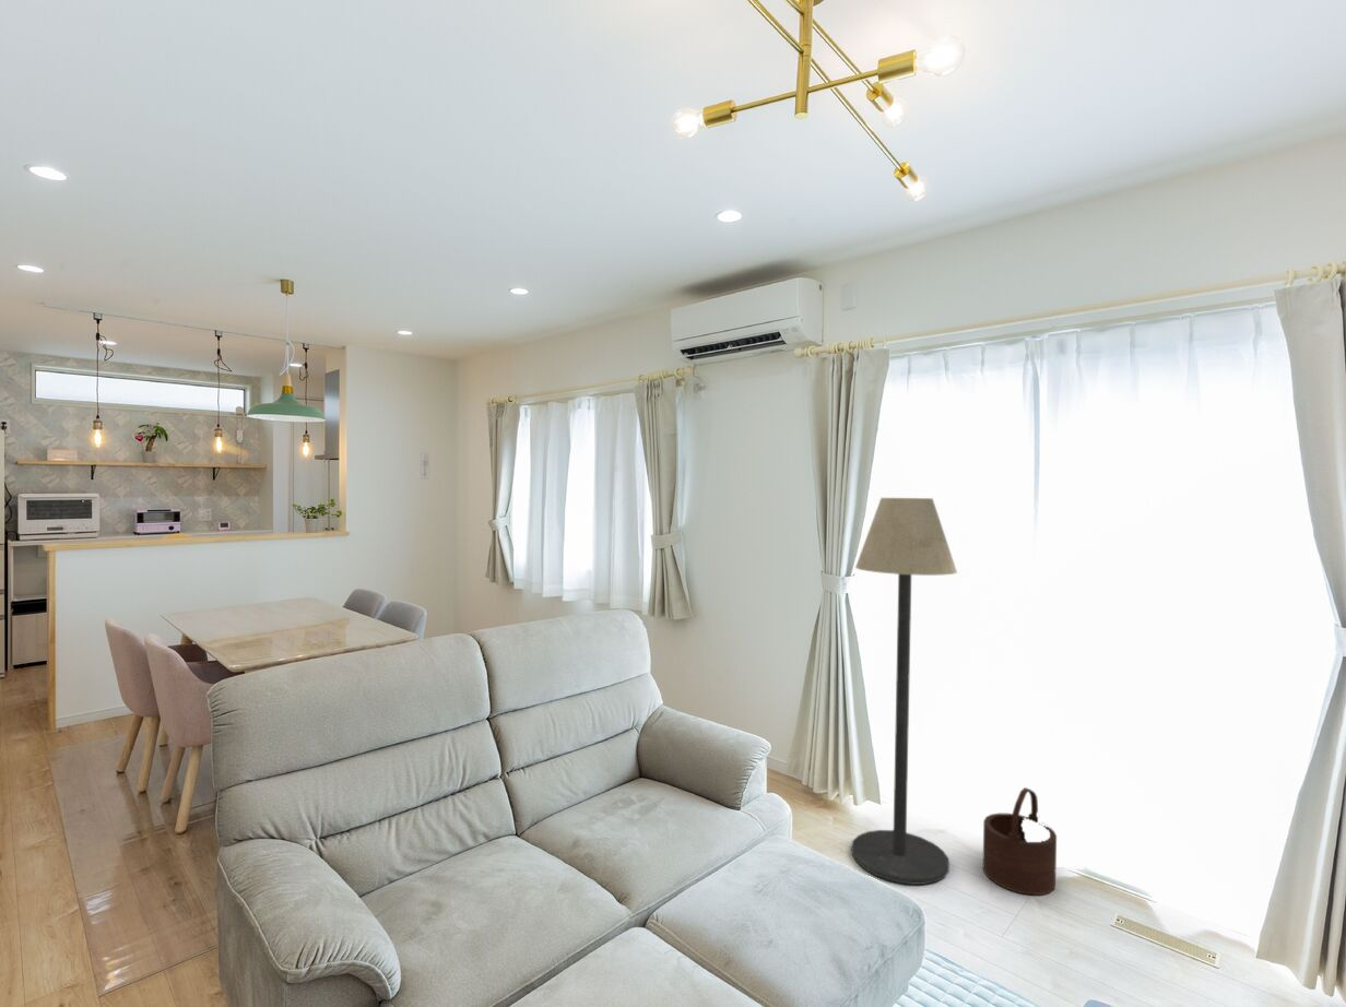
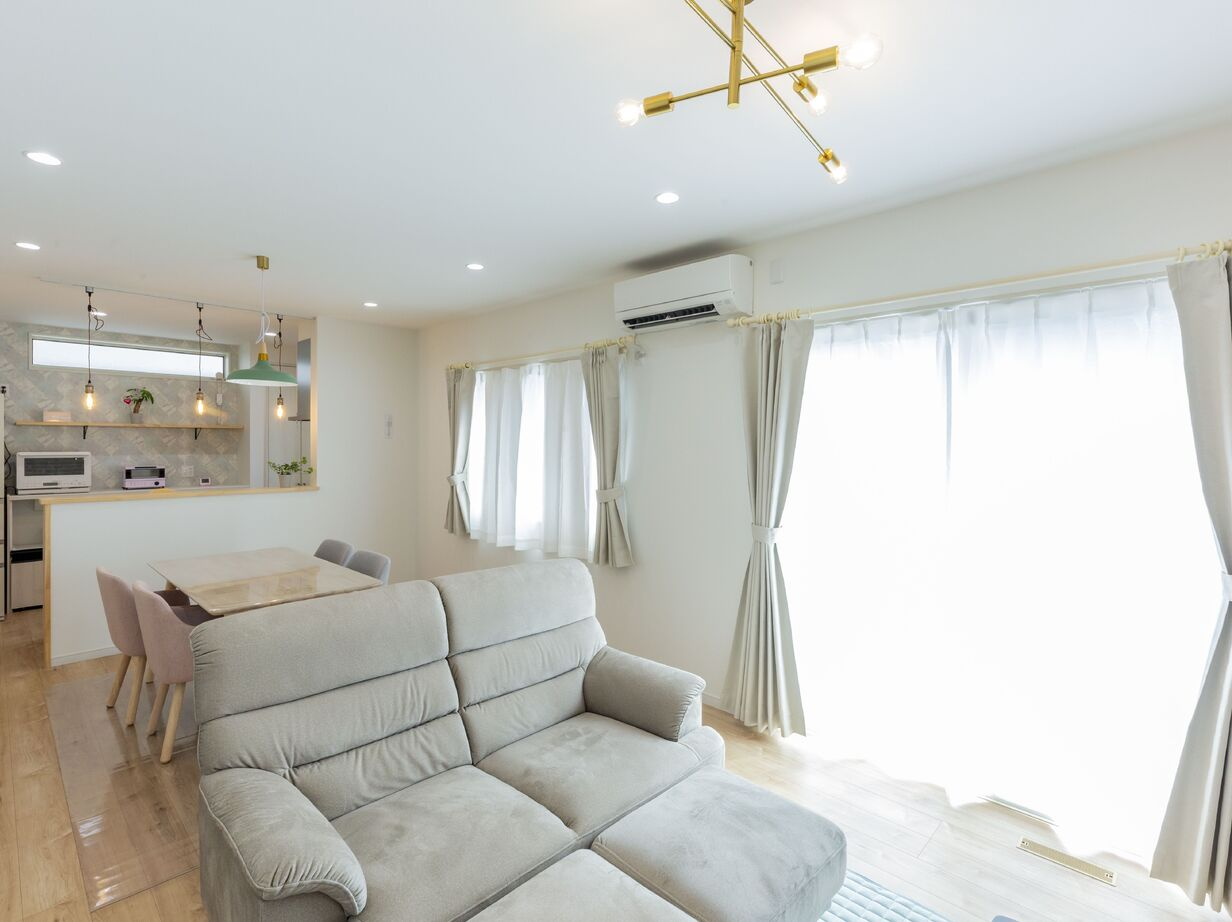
- wooden bucket [982,786,1058,897]
- floor lamp [850,497,958,886]
